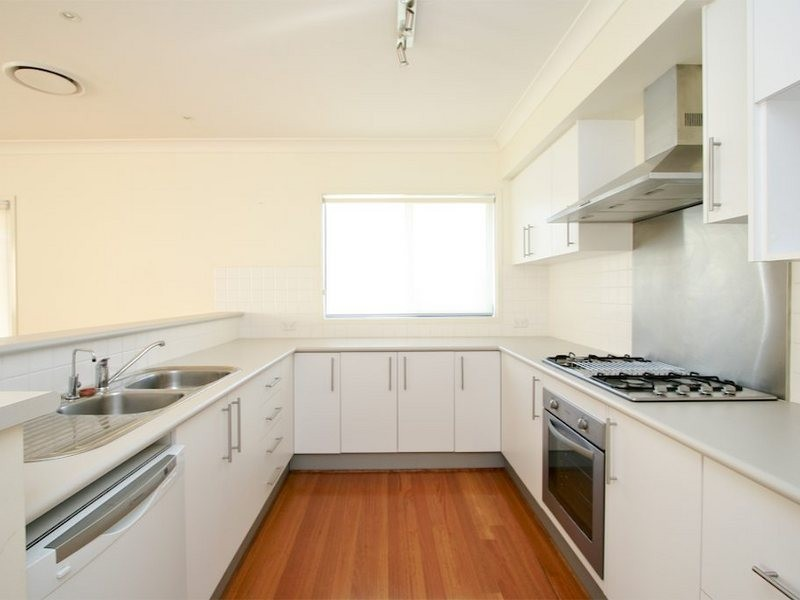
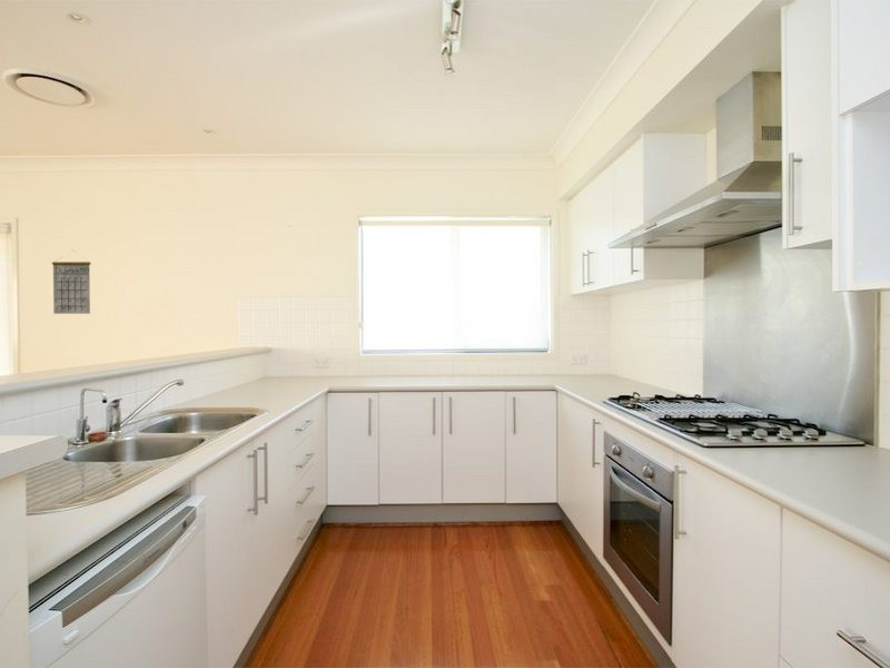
+ calendar [51,249,92,315]
